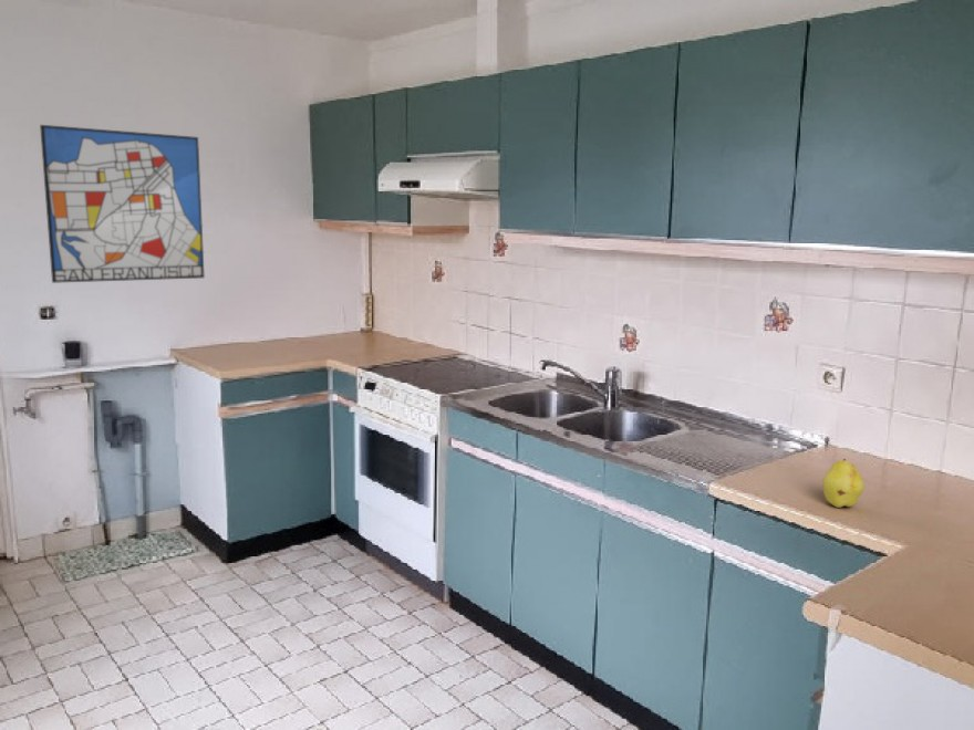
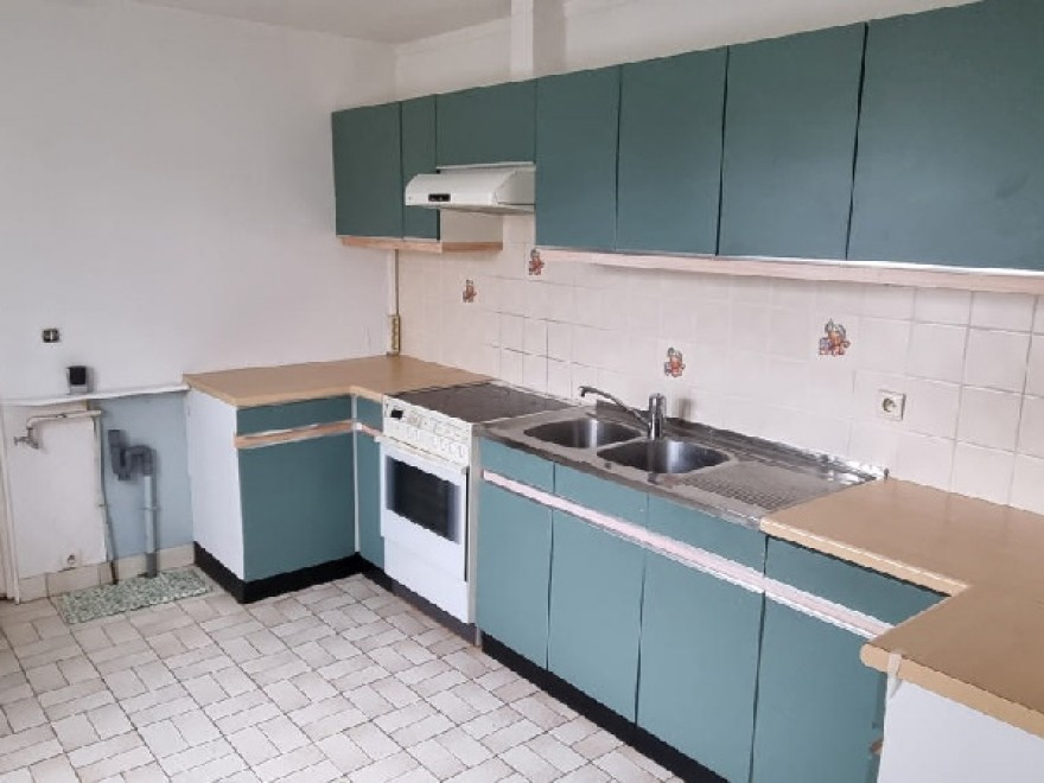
- fruit [821,458,866,509]
- wall art [39,124,206,284]
